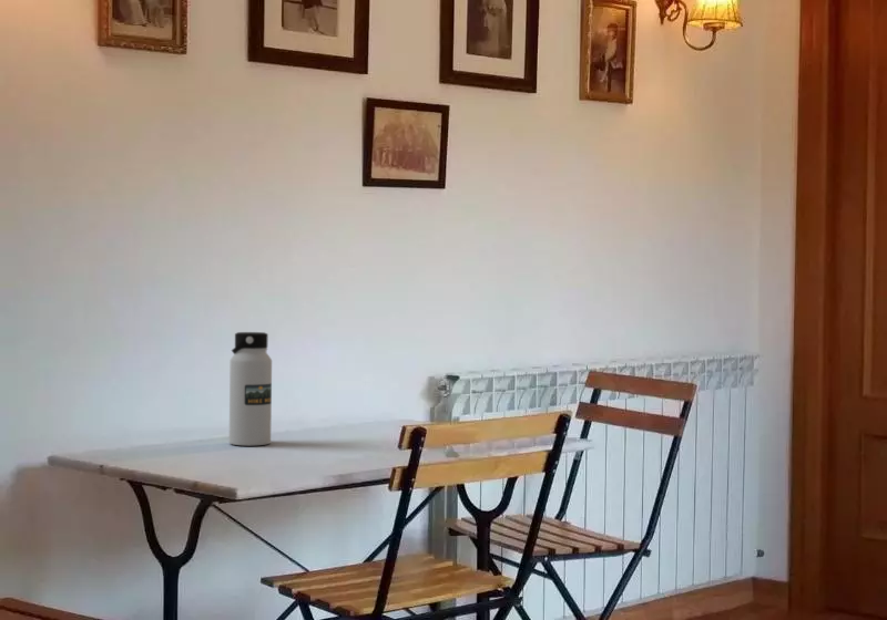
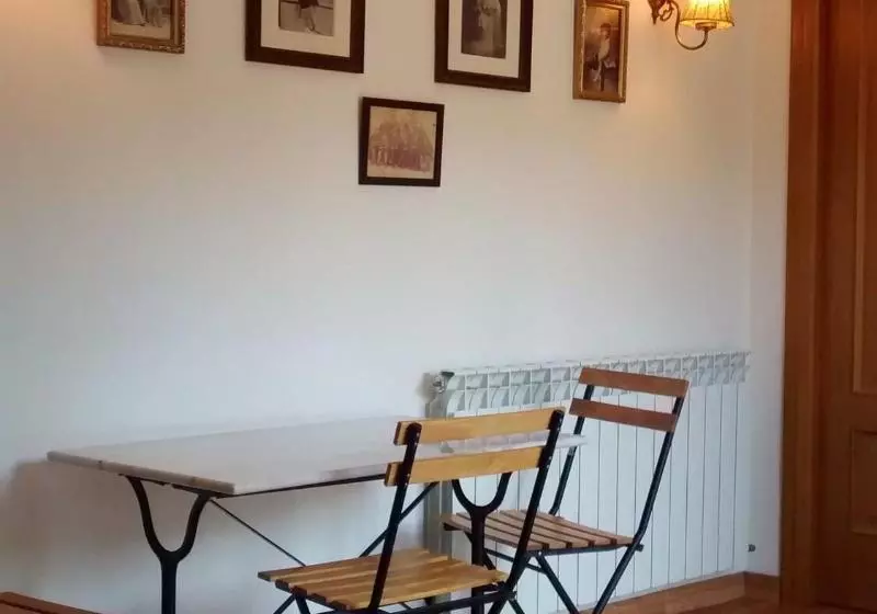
- water bottle [228,331,273,446]
